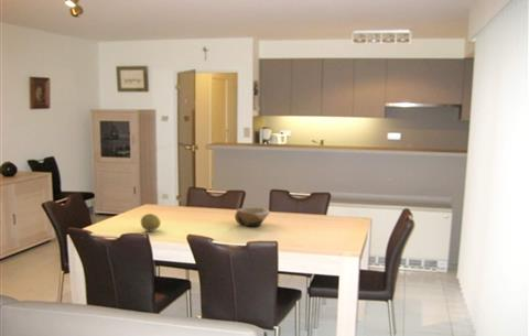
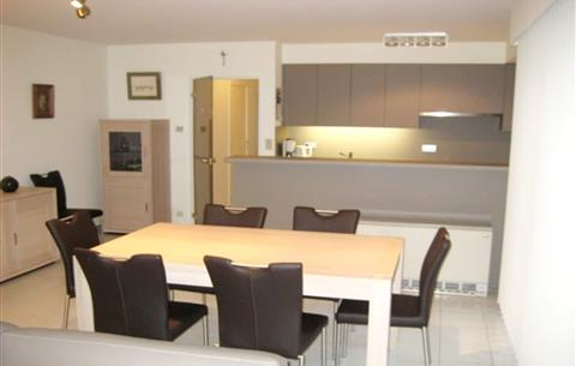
- fruit [140,213,162,232]
- bowl [234,207,271,228]
